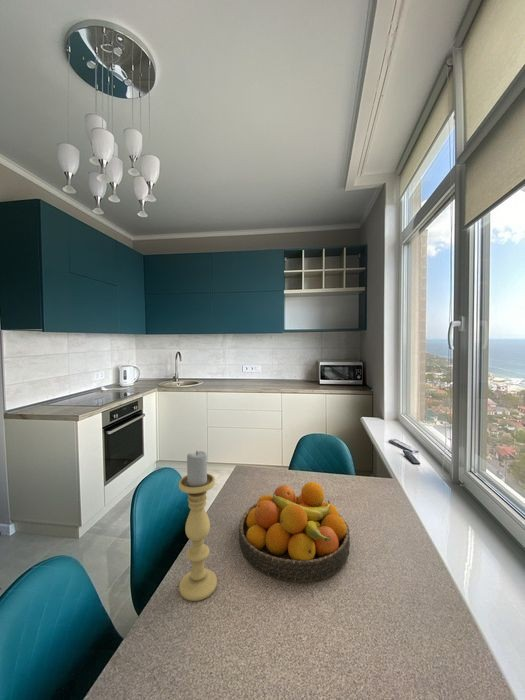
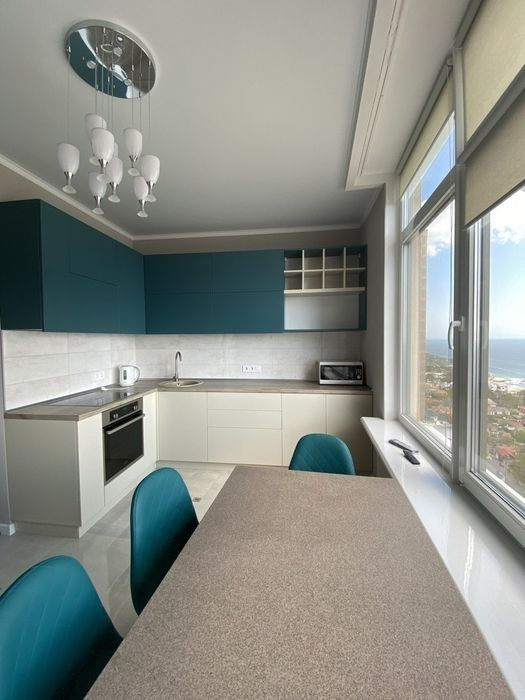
- candle holder [178,450,218,602]
- fruit bowl [238,481,351,583]
